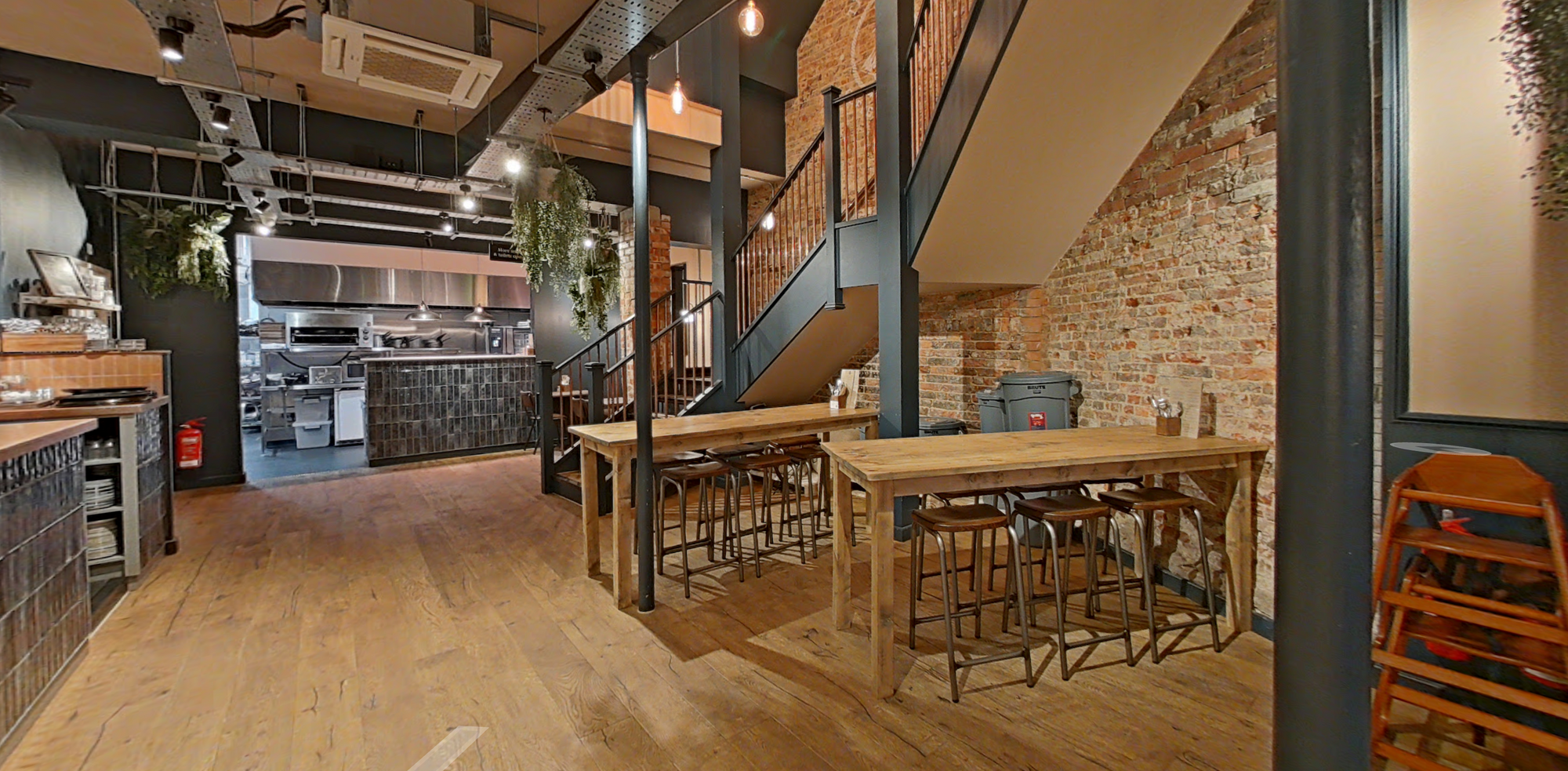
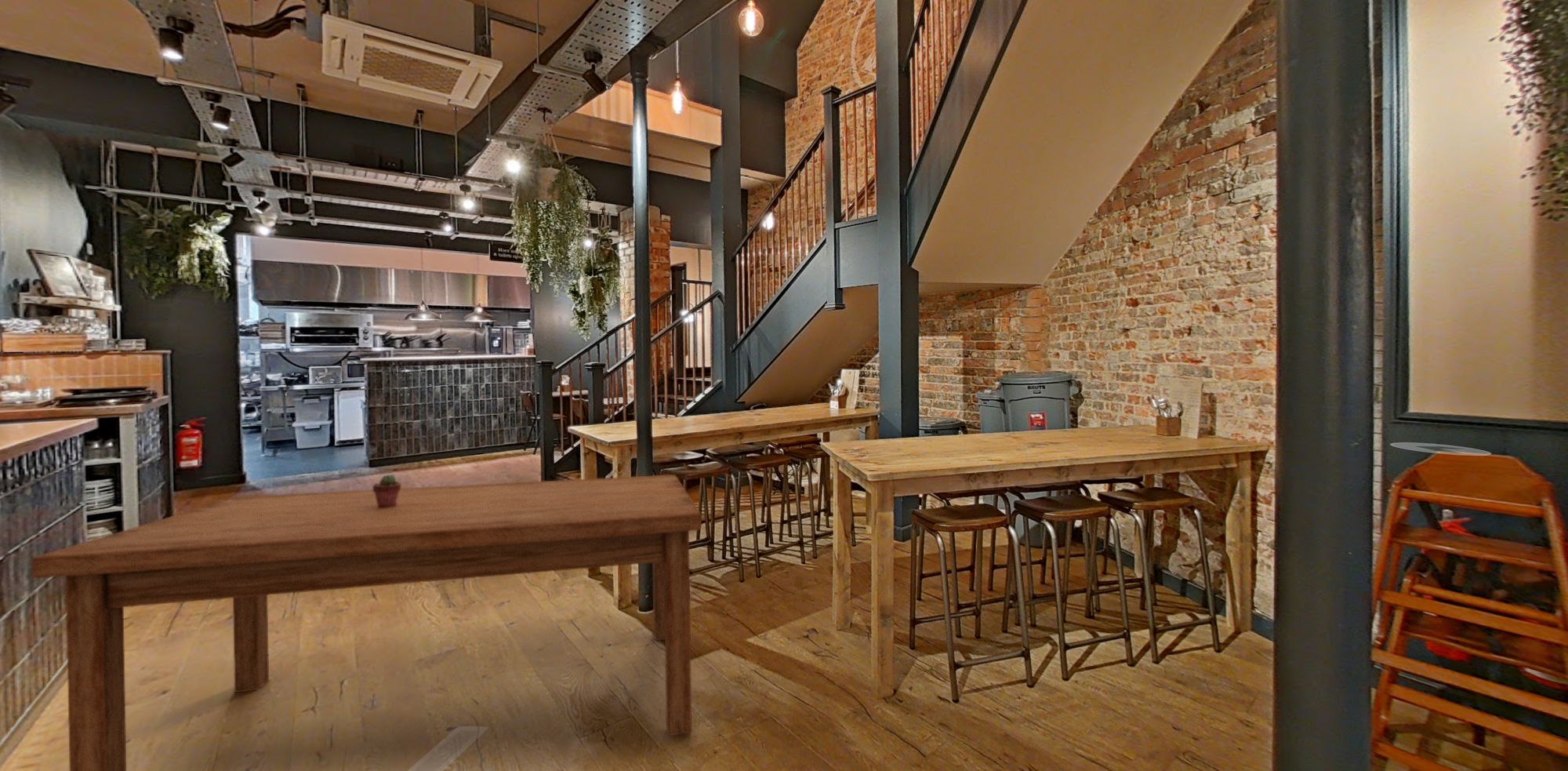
+ potted succulent [372,474,402,508]
+ dining table [31,474,702,771]
